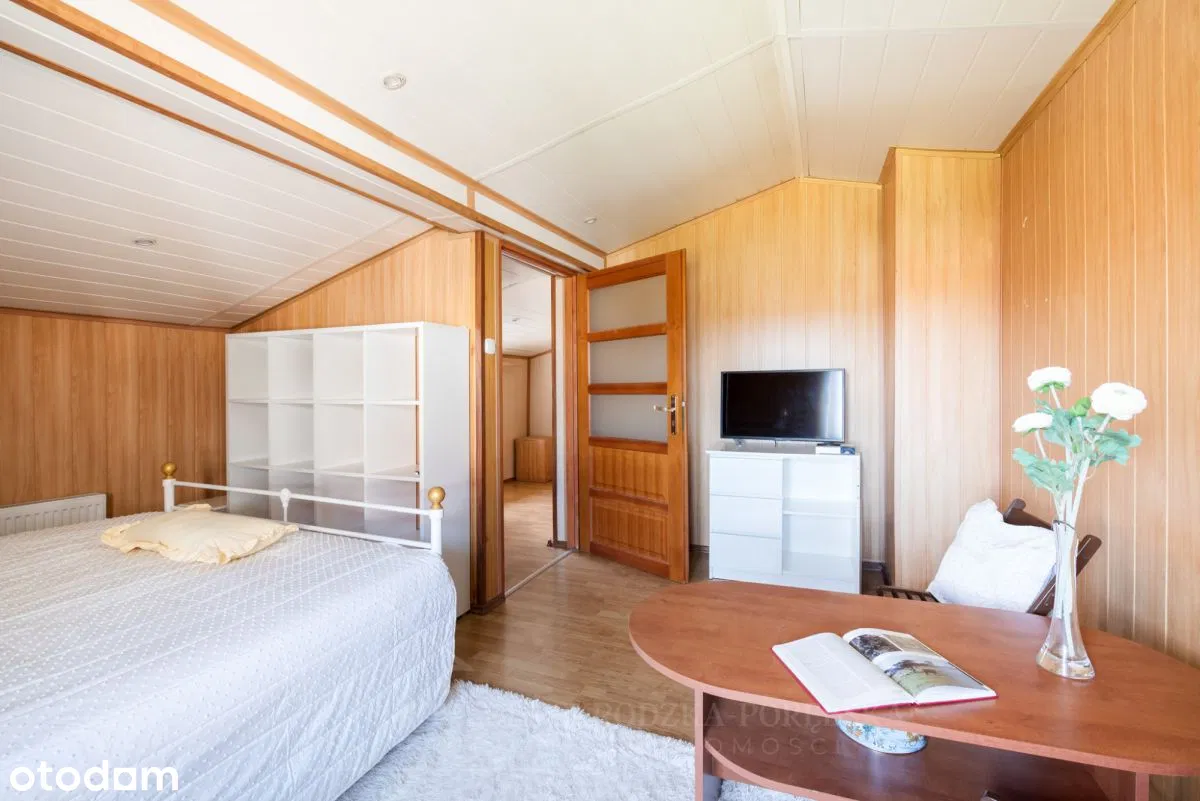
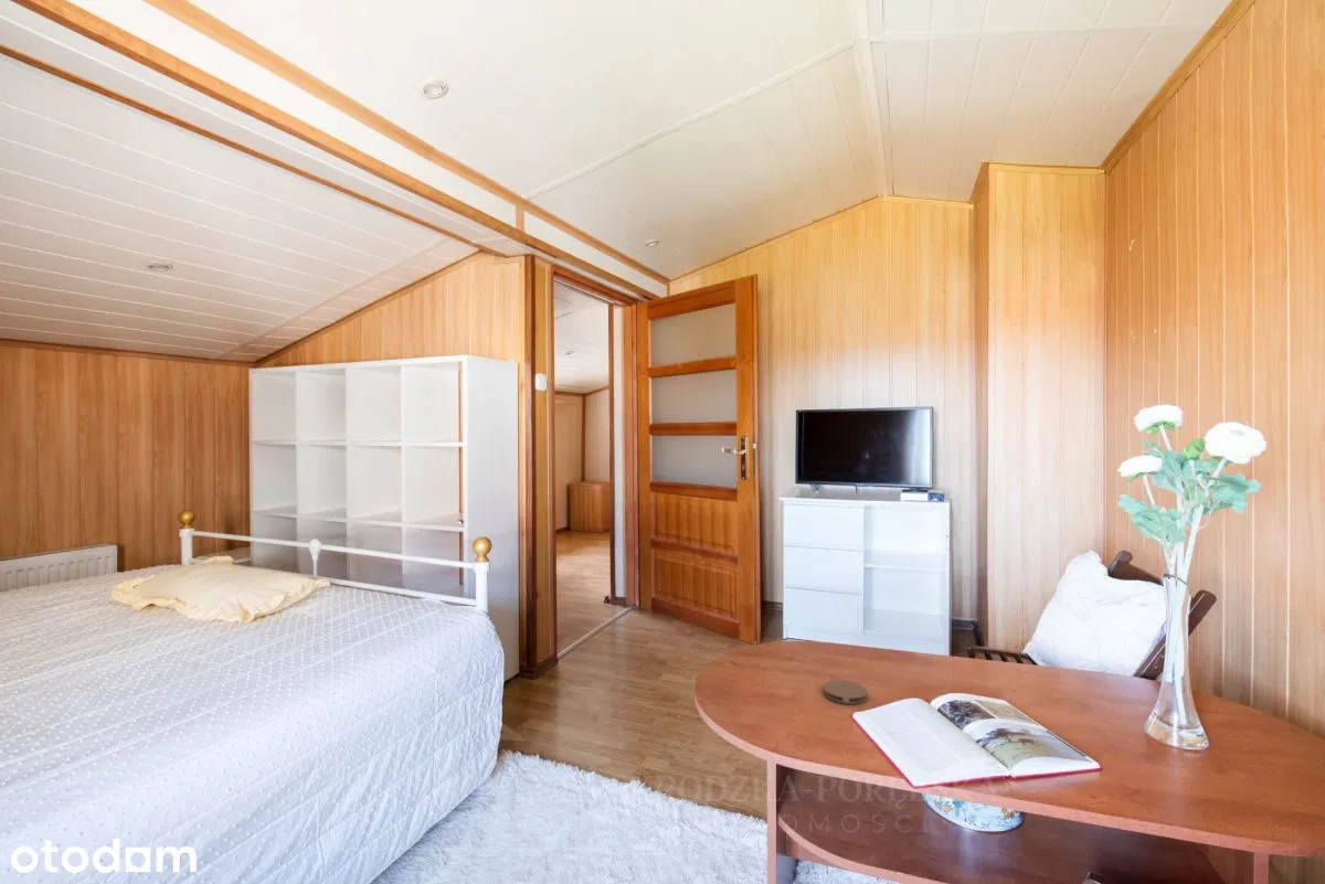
+ coaster [823,679,869,705]
